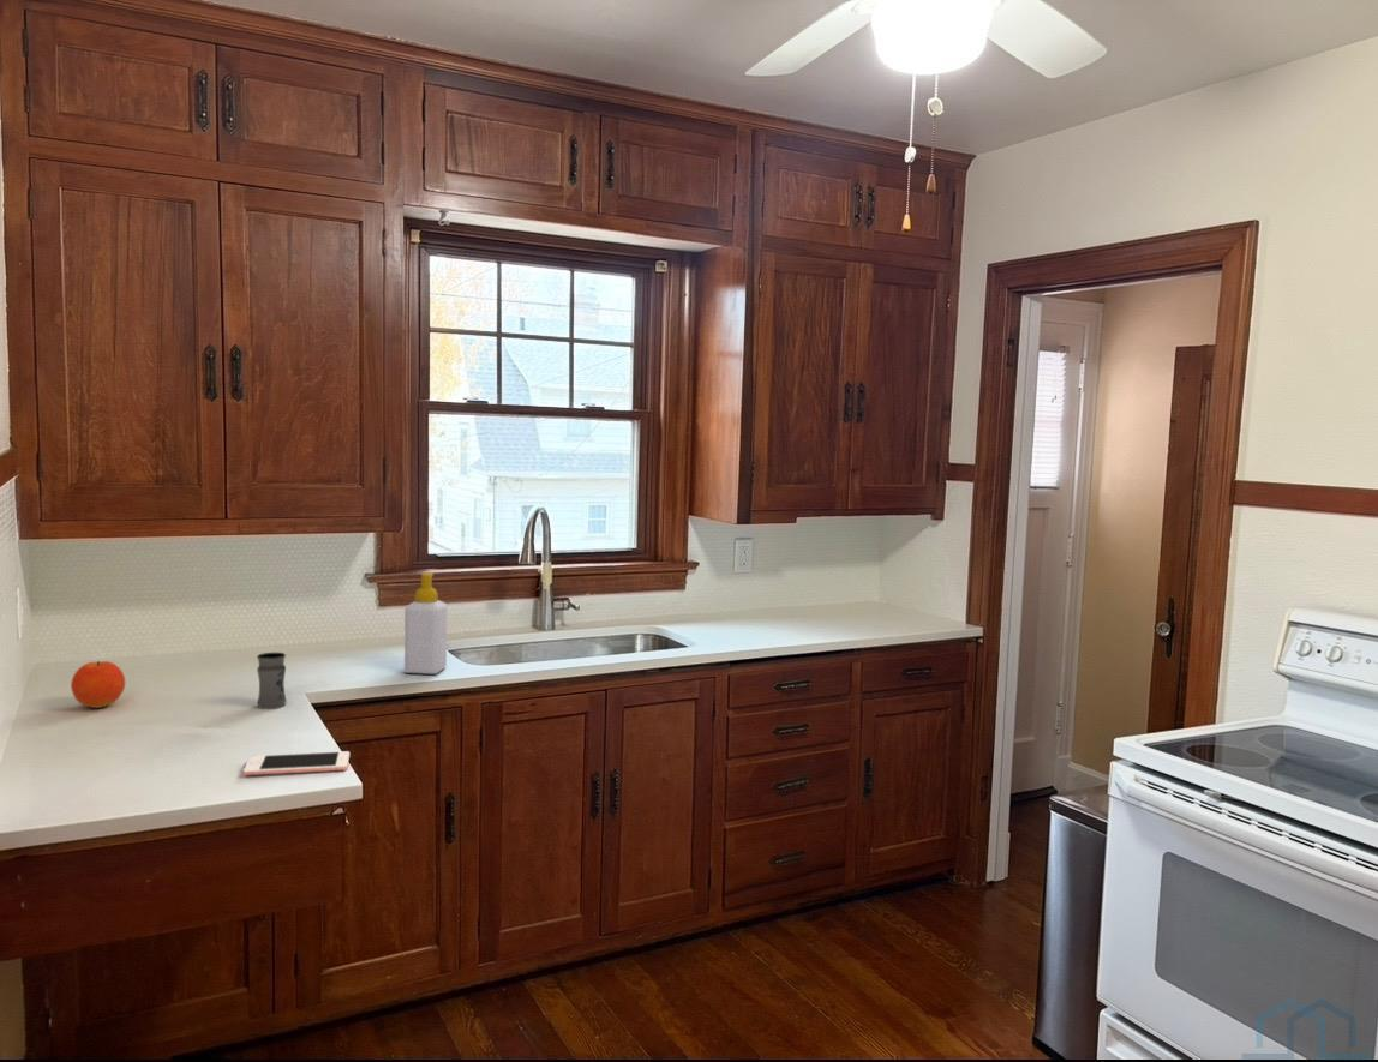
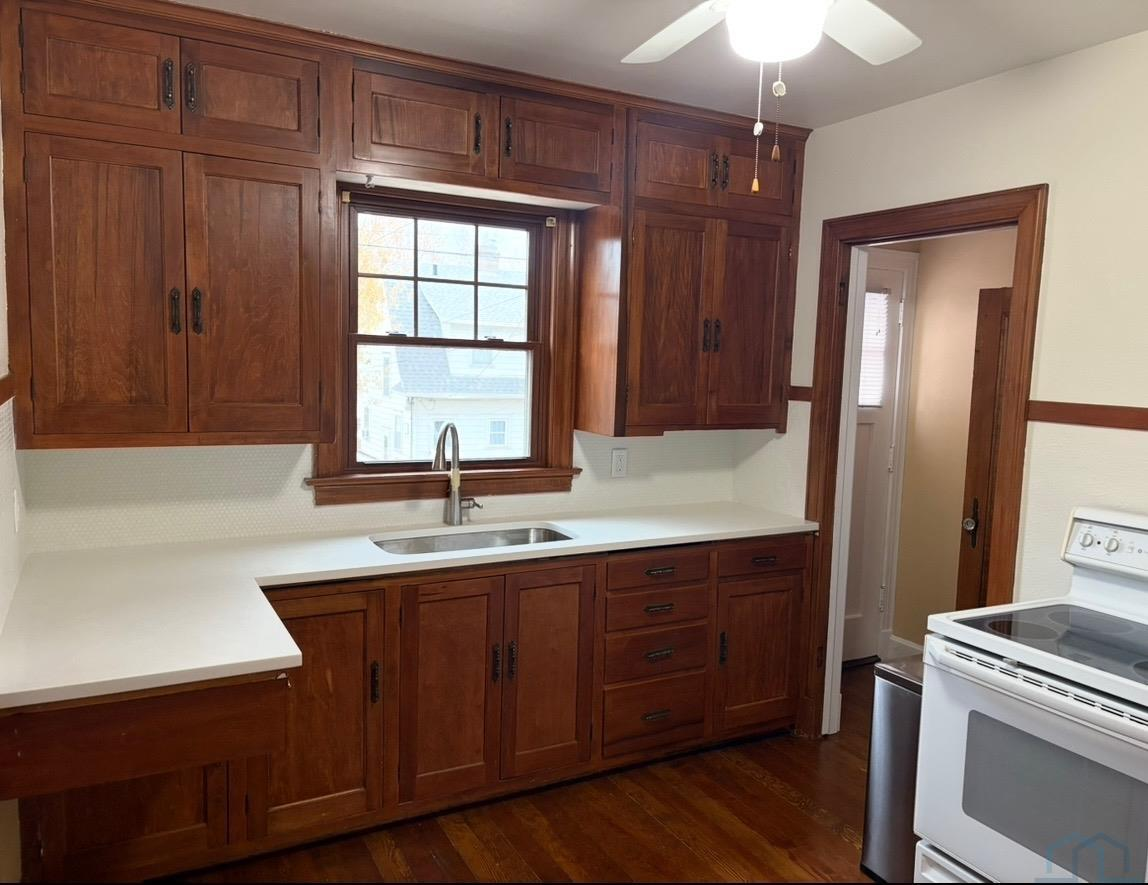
- jar [256,652,287,710]
- cell phone [242,750,351,776]
- fruit [70,660,126,709]
- soap bottle [403,571,448,676]
